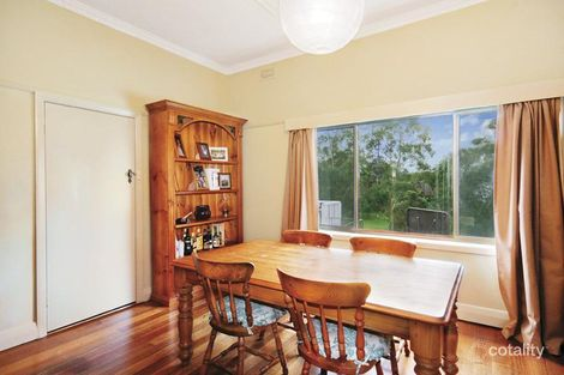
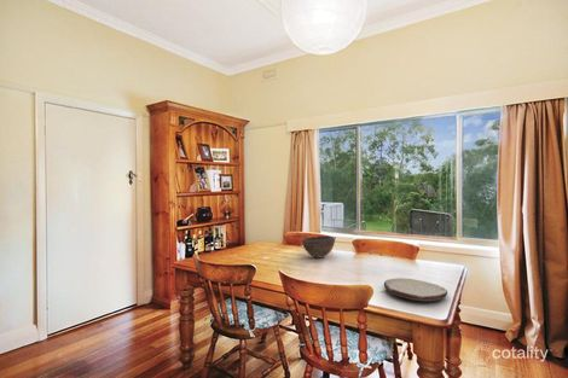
+ bowl [300,235,337,260]
+ plate [383,277,448,302]
